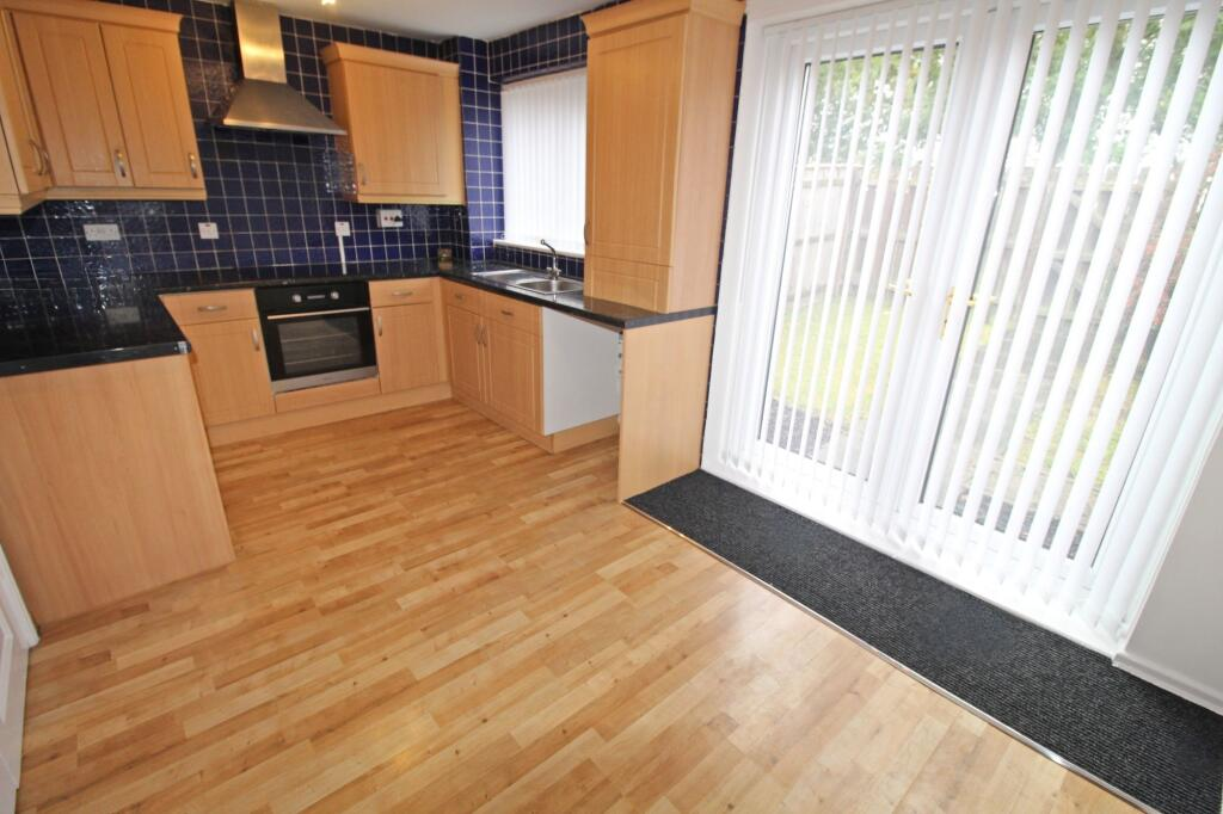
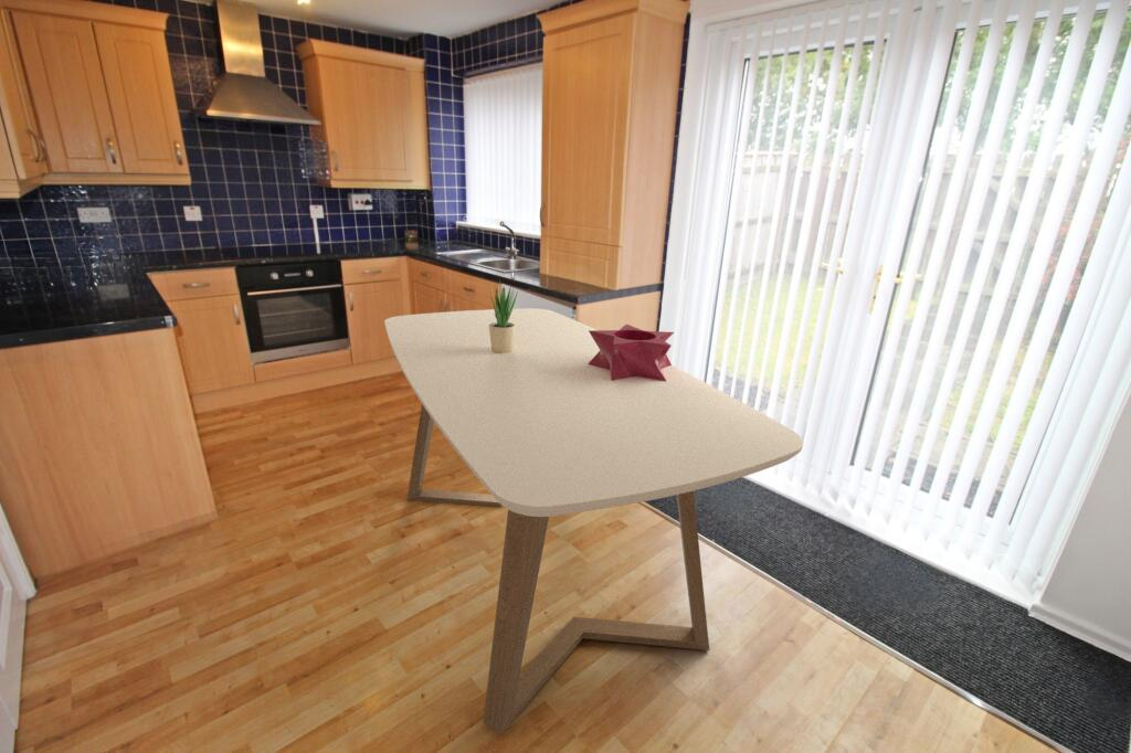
+ dining table [383,307,804,736]
+ potted plant [489,276,519,353]
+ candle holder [588,324,675,381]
